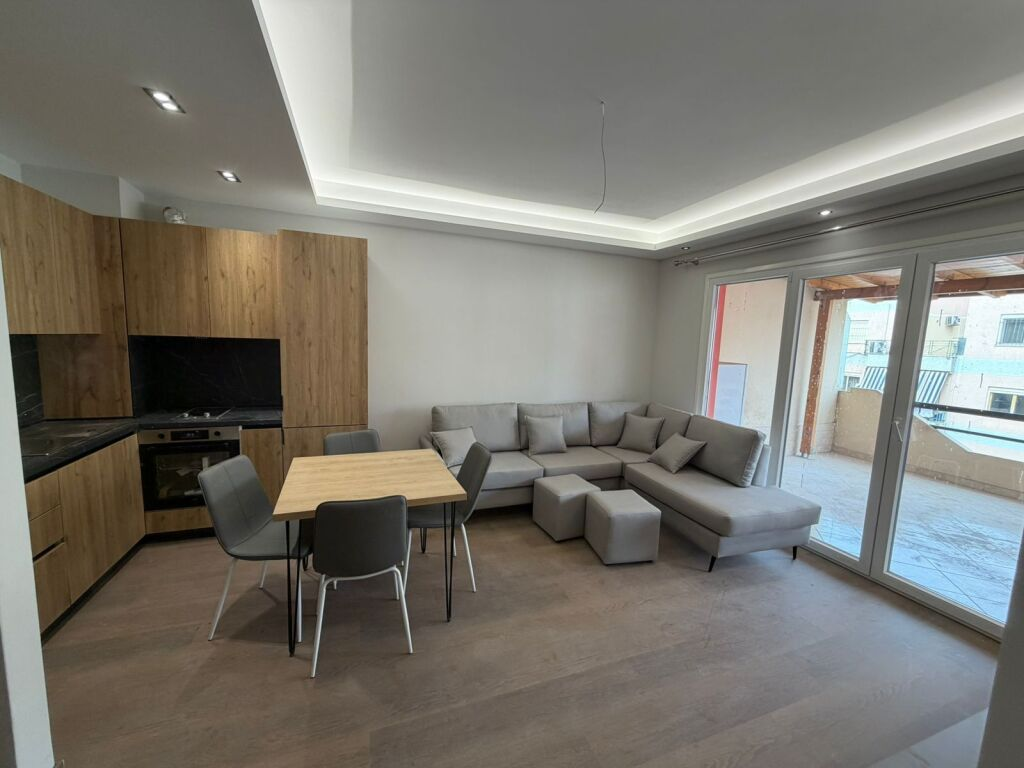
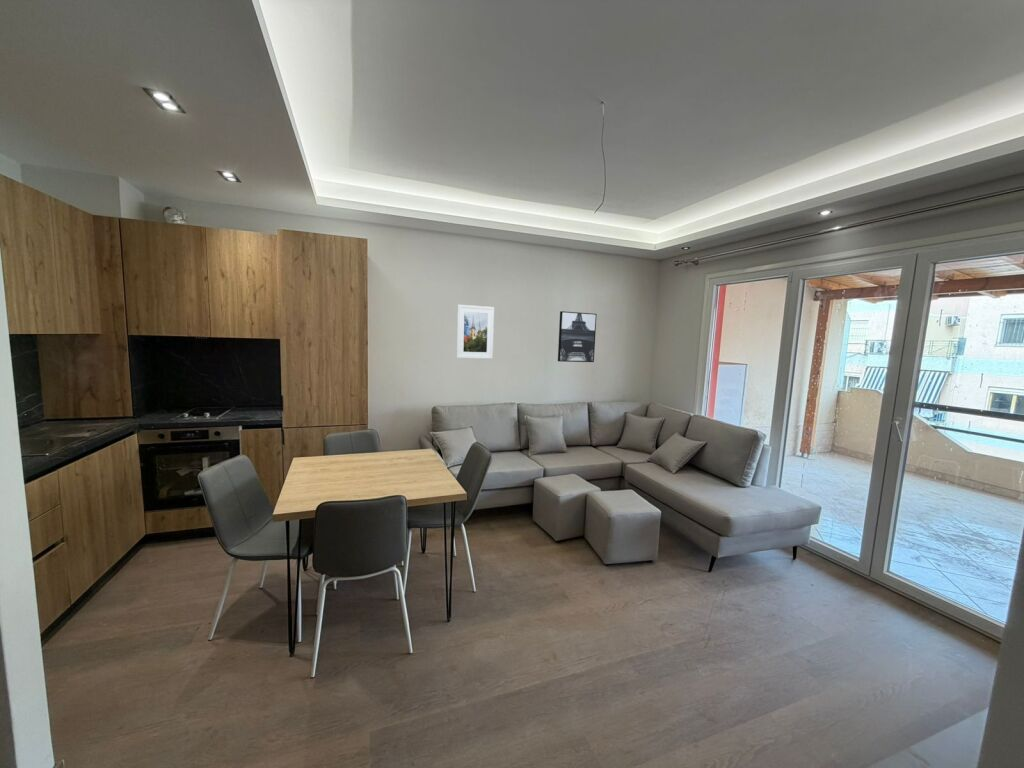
+ wall art [557,310,598,363]
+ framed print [456,304,495,360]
